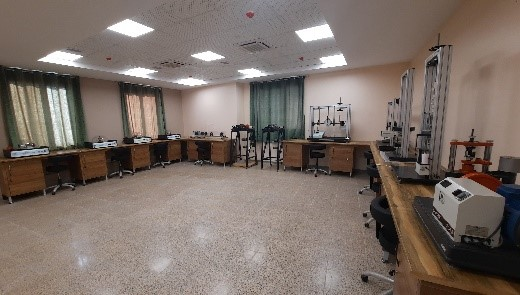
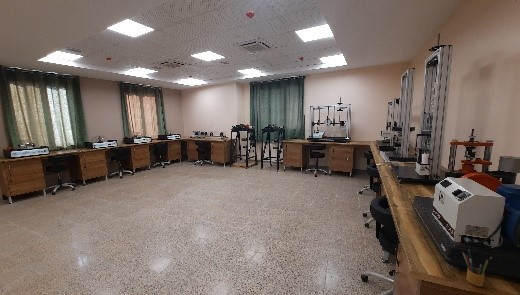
+ pencil box [462,248,493,287]
